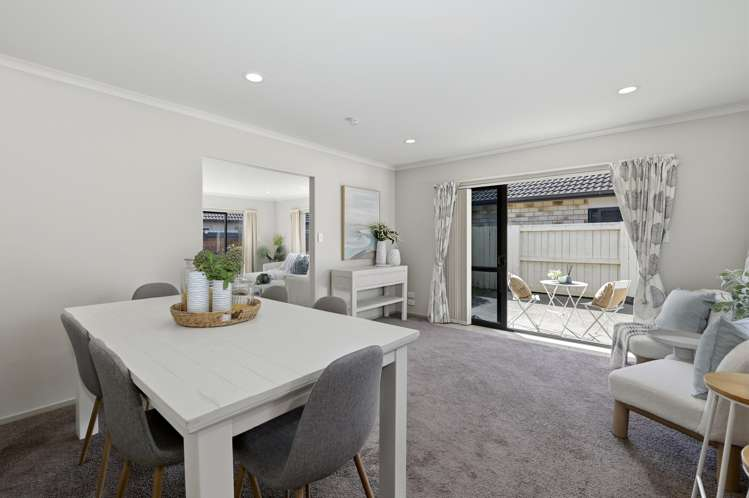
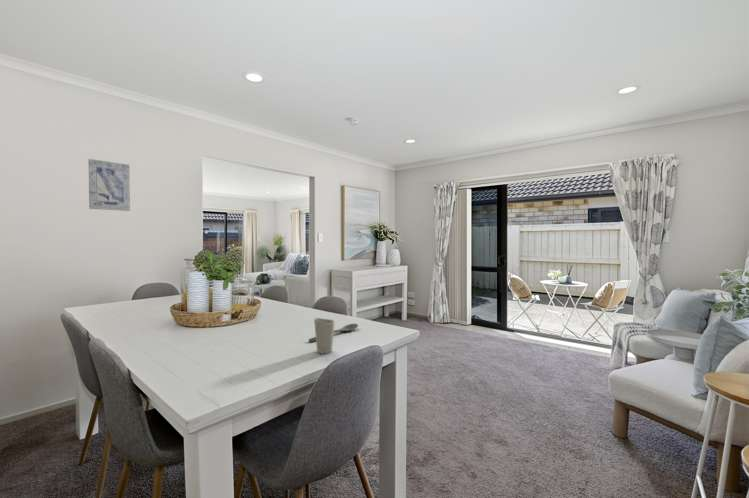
+ wall art [87,158,131,212]
+ spoon [308,323,359,343]
+ cup [313,317,336,354]
